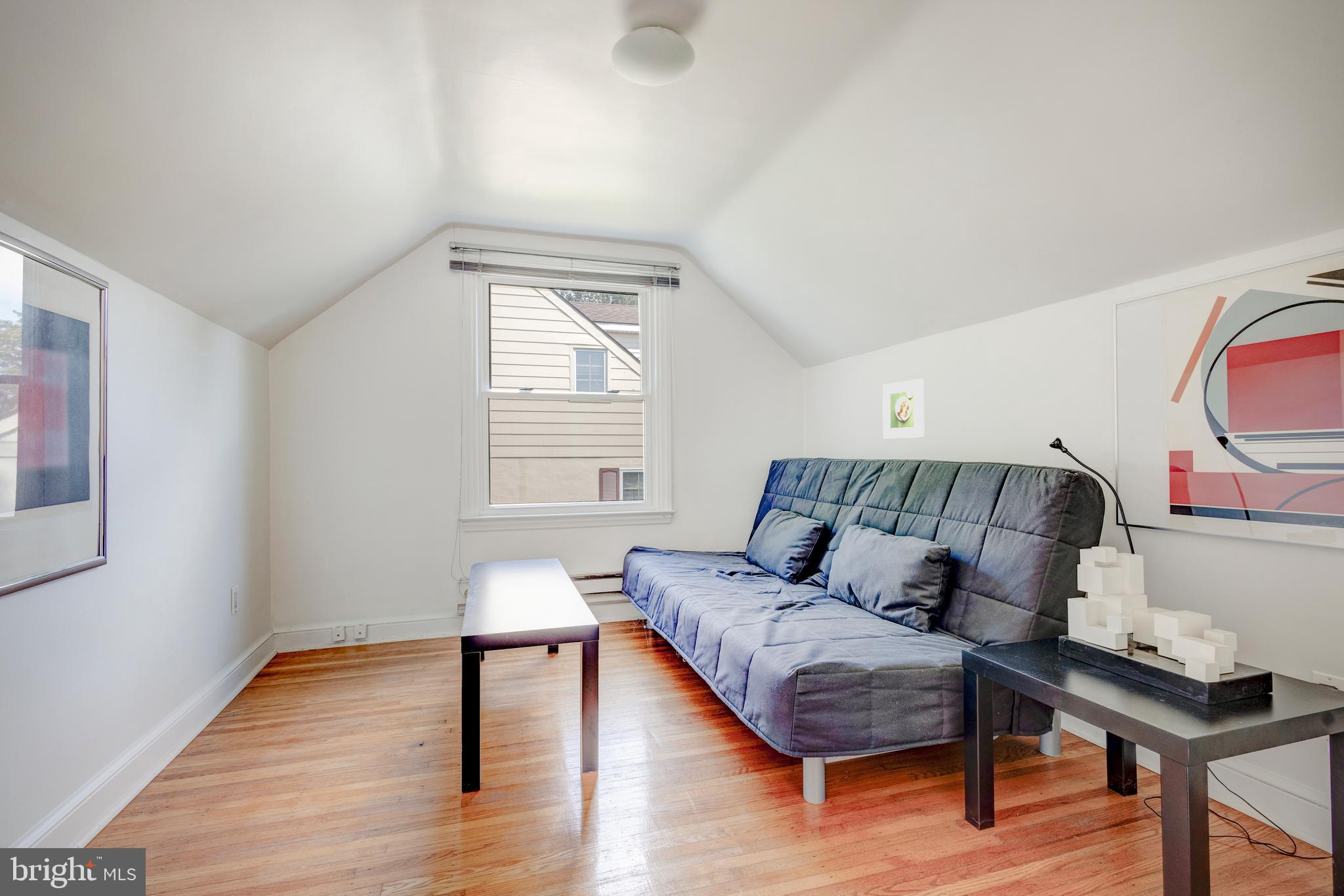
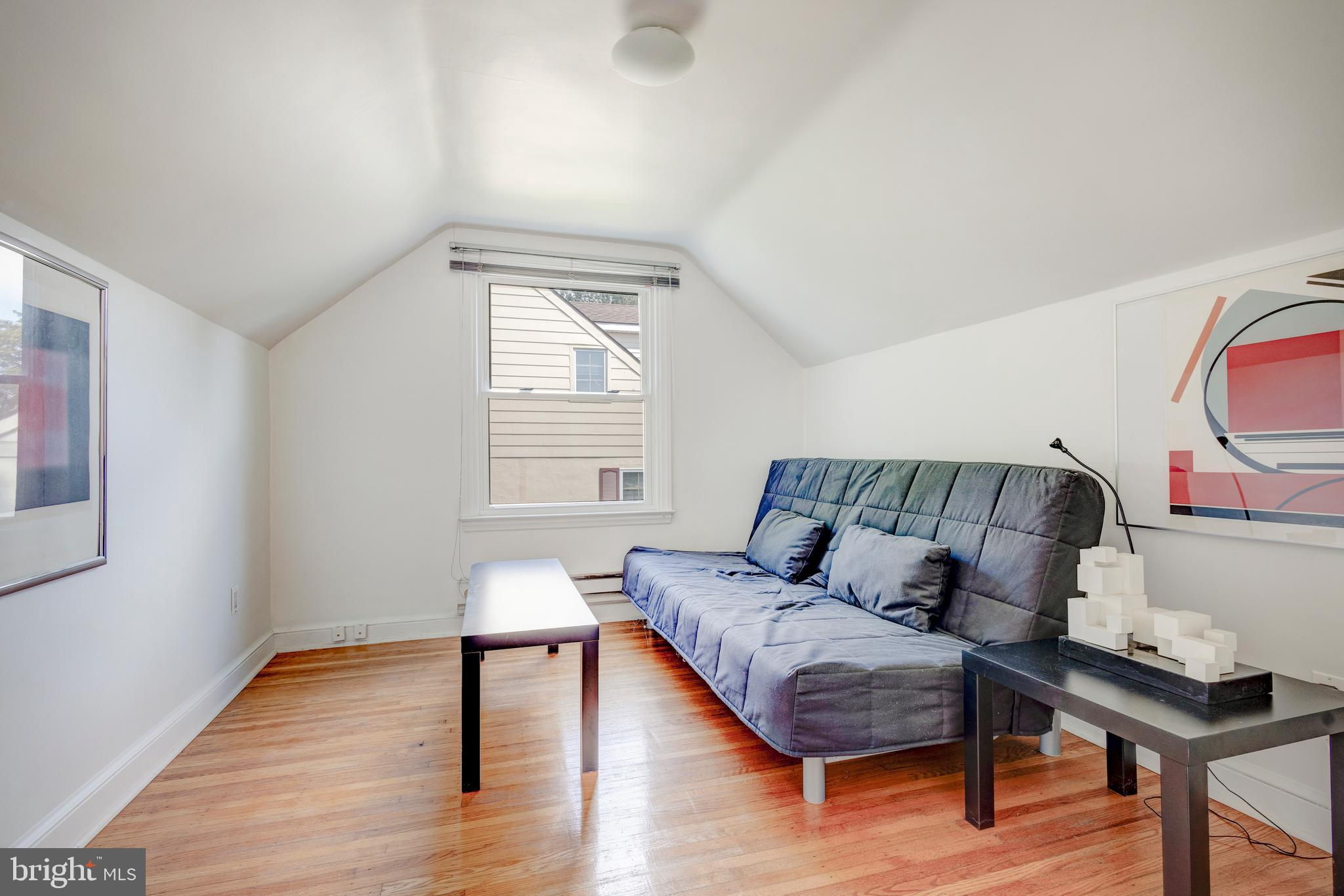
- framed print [882,378,925,439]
